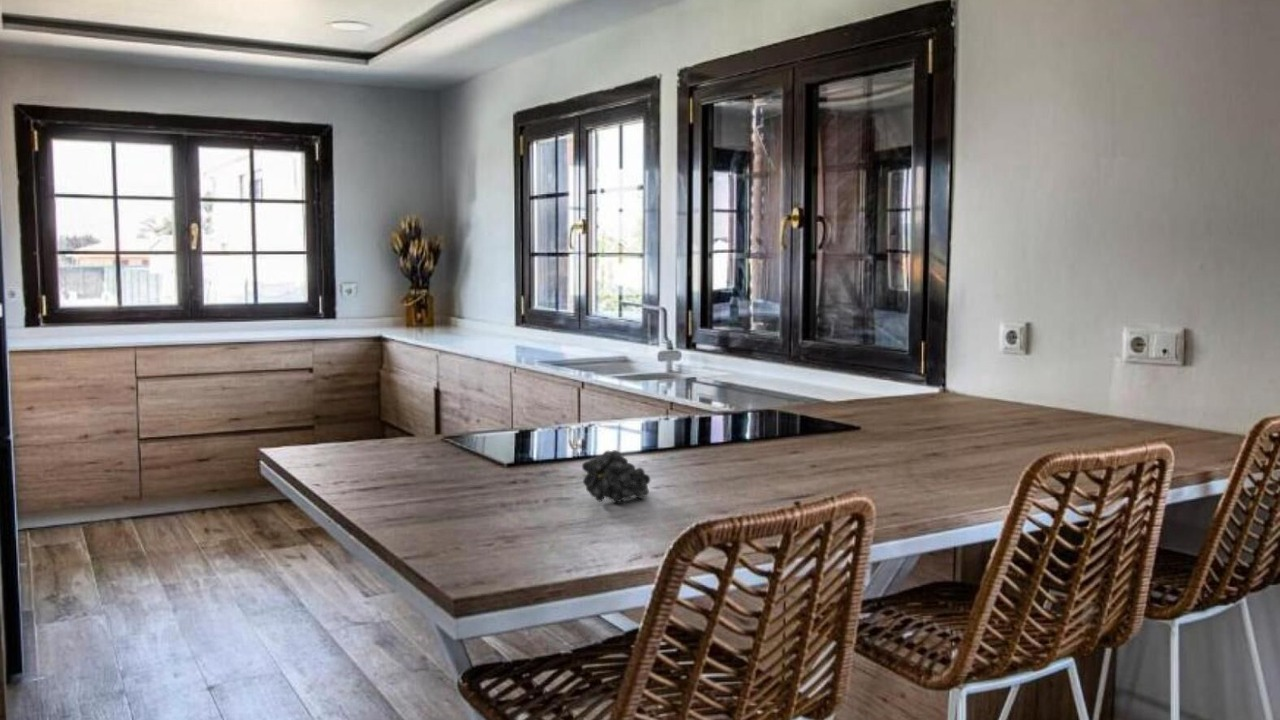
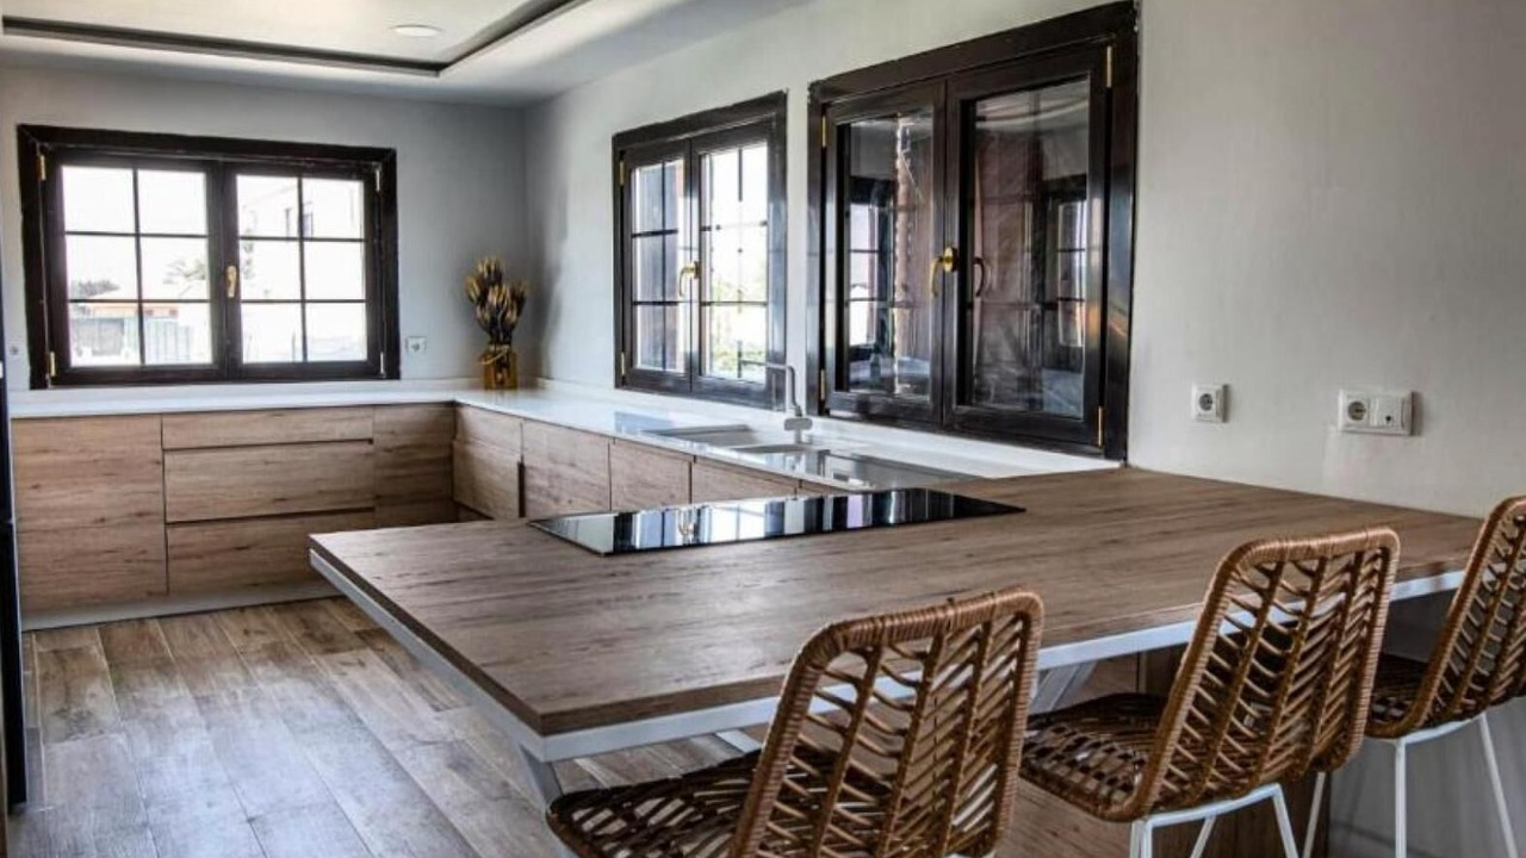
- fruit [581,449,651,503]
